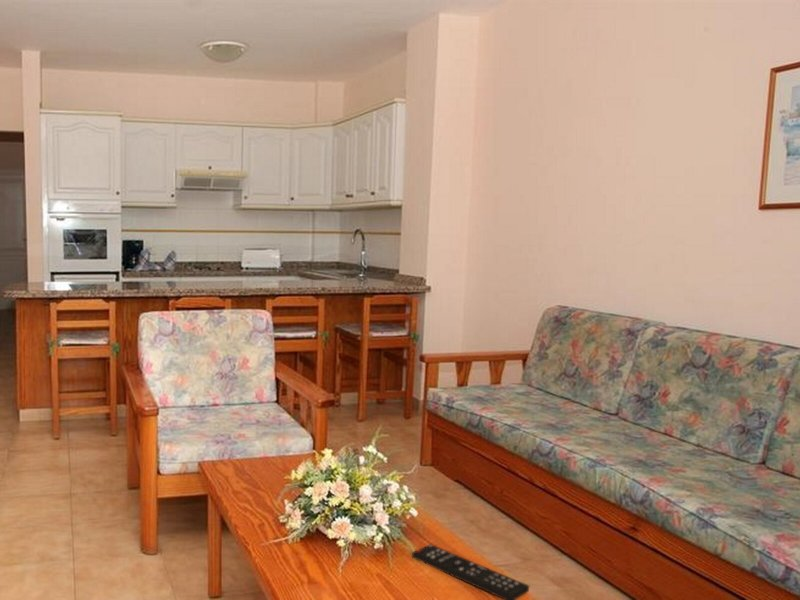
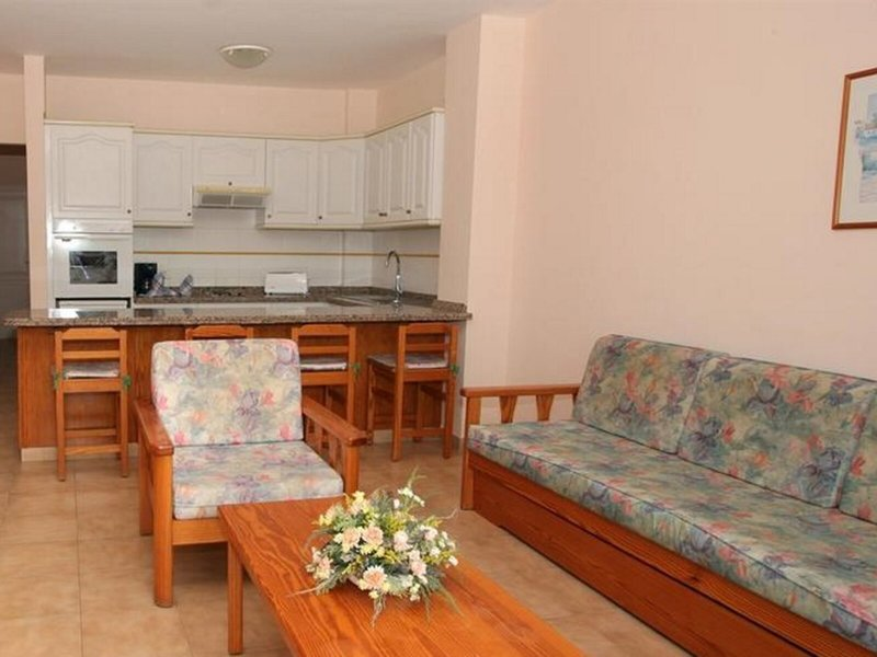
- remote control [411,543,530,600]
